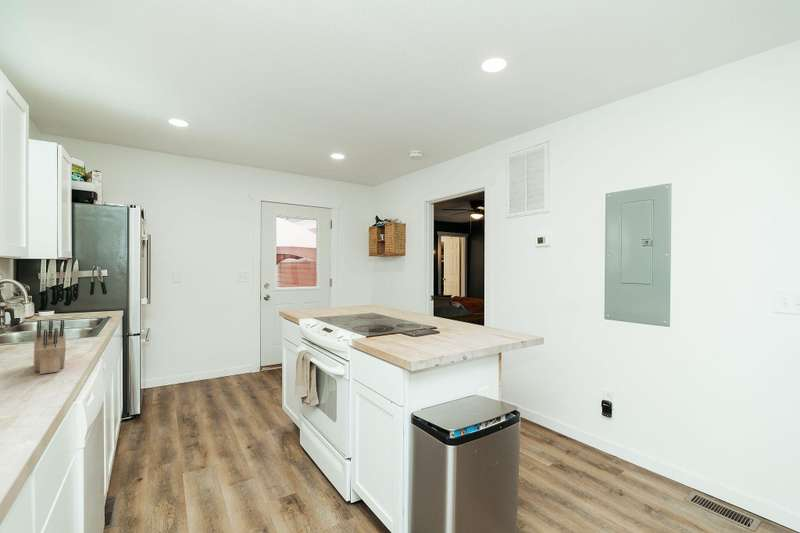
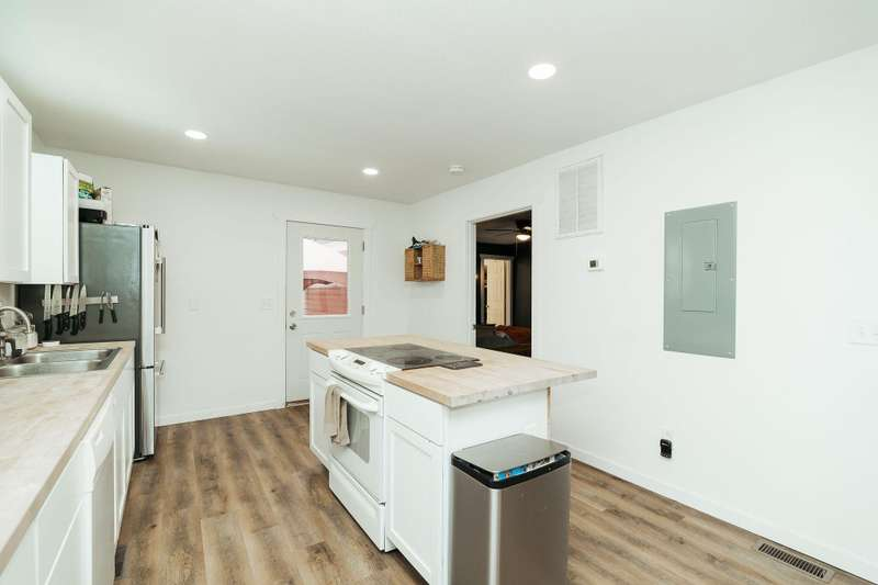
- knife block [33,319,67,375]
